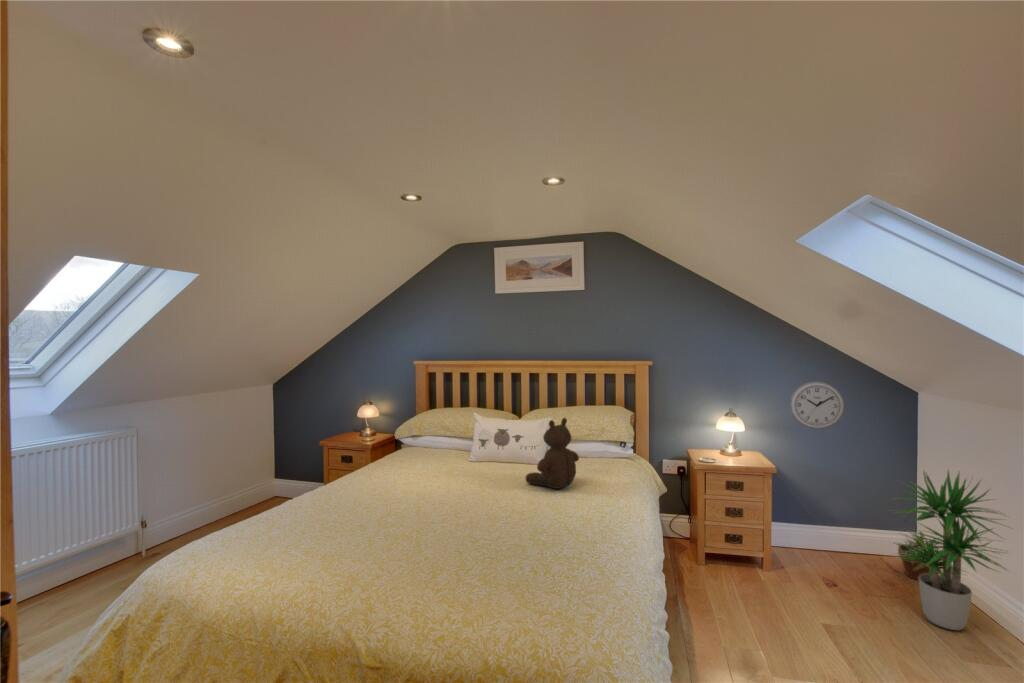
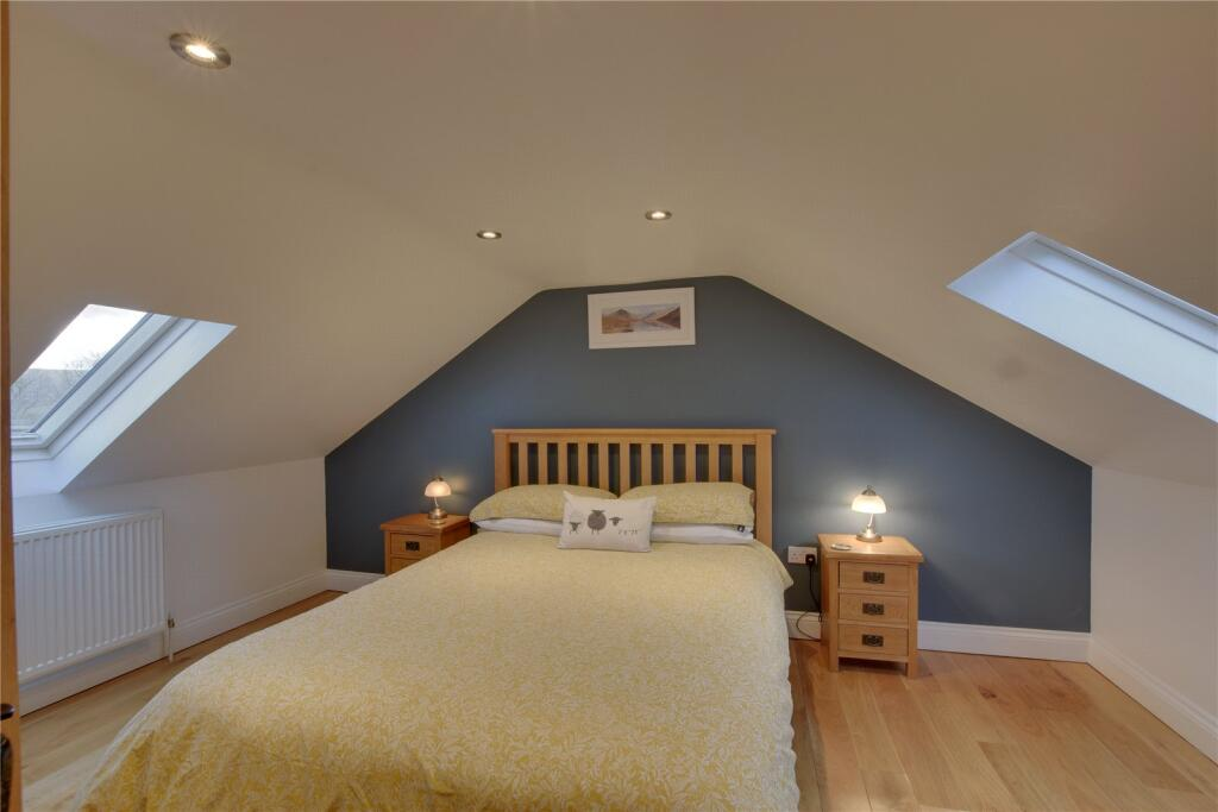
- potted plant [889,467,1016,631]
- potted plant [894,529,943,582]
- wall clock [788,380,845,430]
- teddy bear [524,417,580,490]
